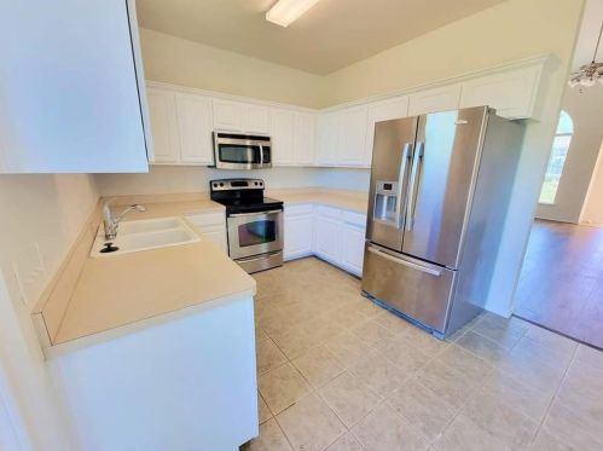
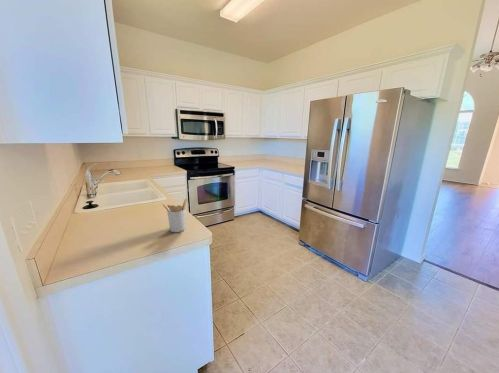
+ utensil holder [162,197,188,233]
